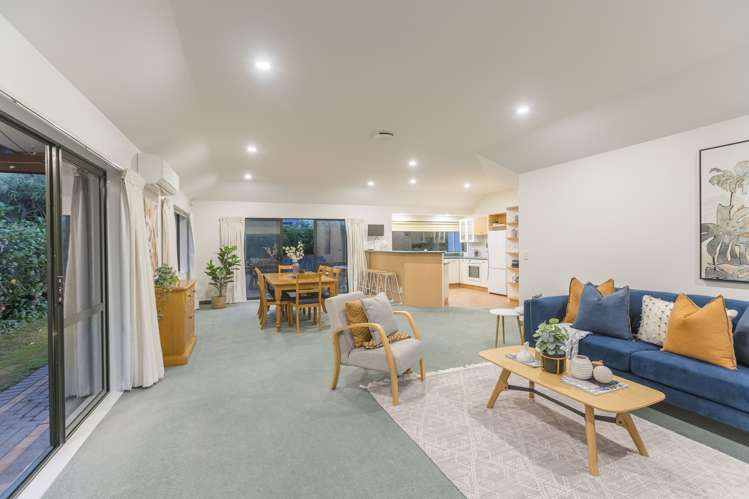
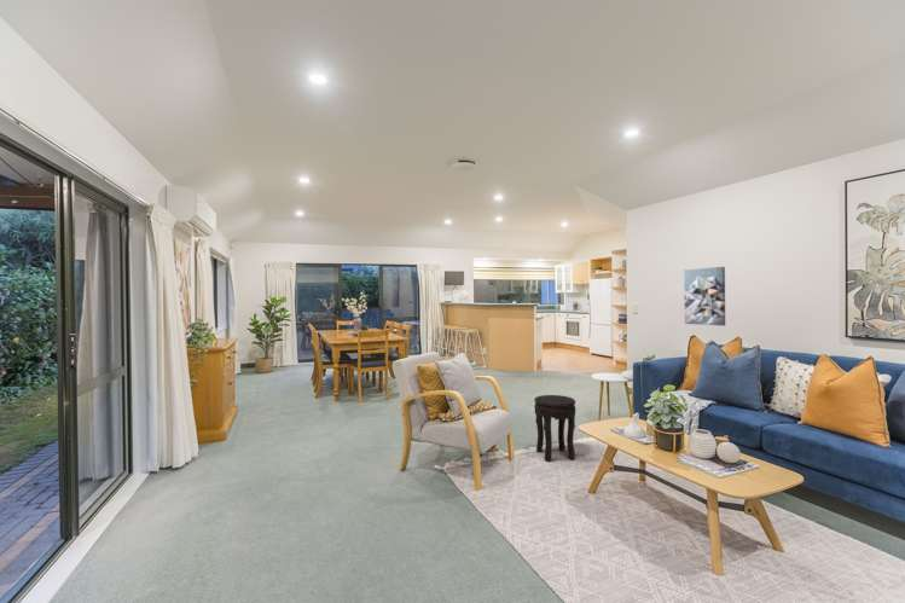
+ wall art [683,266,726,326]
+ side table [533,394,576,463]
